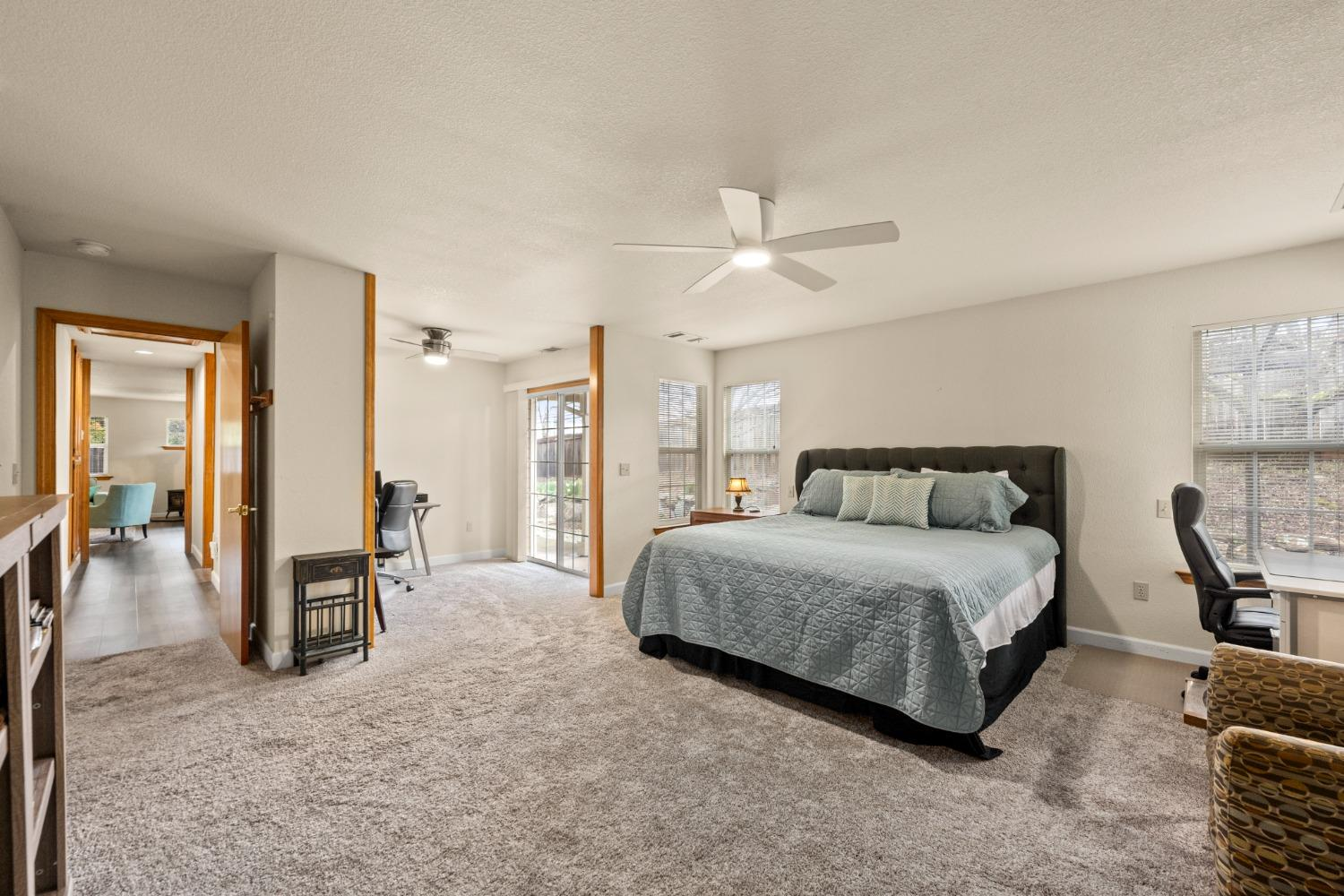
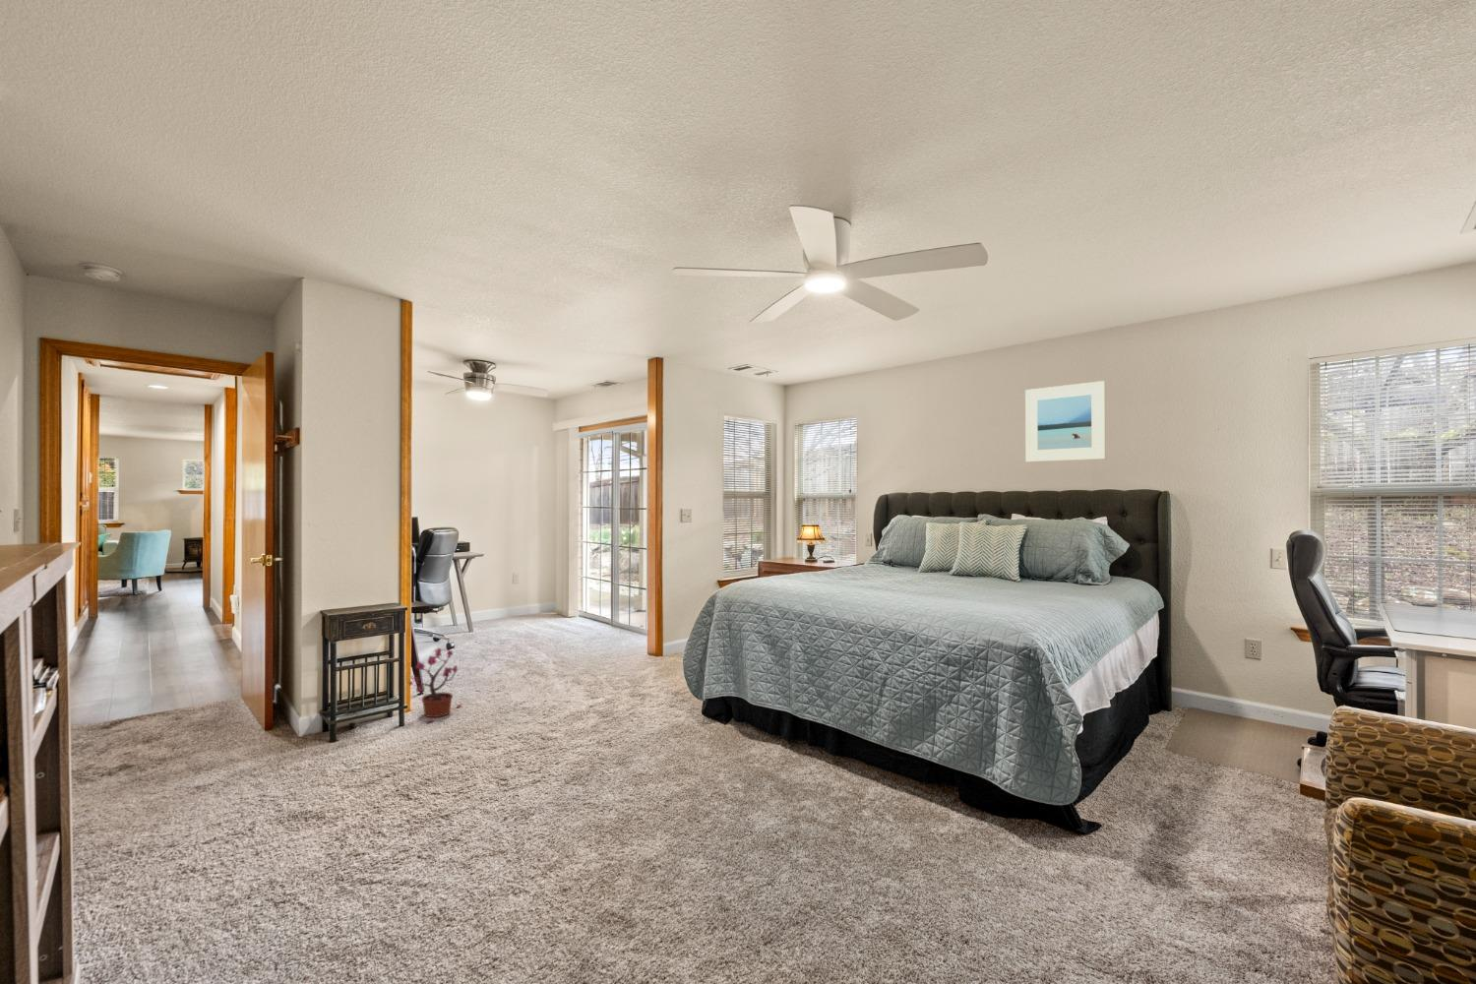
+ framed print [1025,380,1107,462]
+ potted plant [409,648,462,724]
